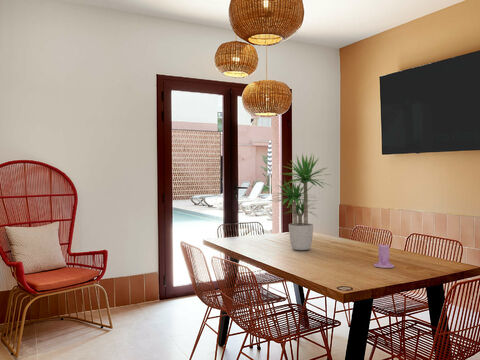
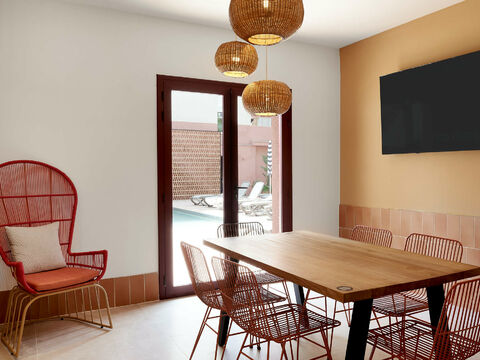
- potted plant [270,152,332,251]
- candle [373,241,395,269]
